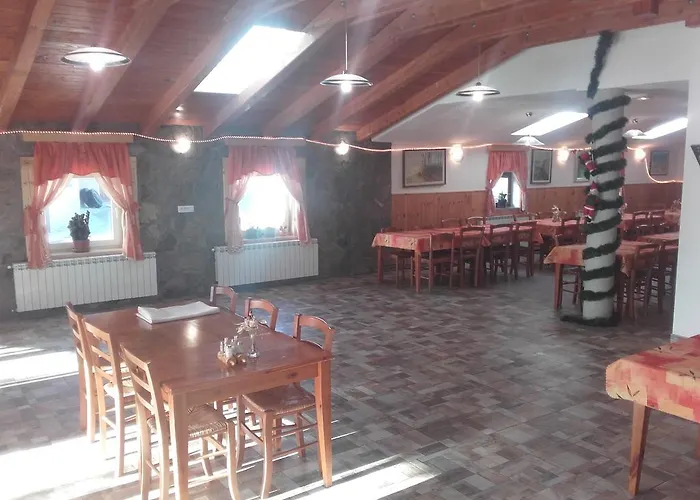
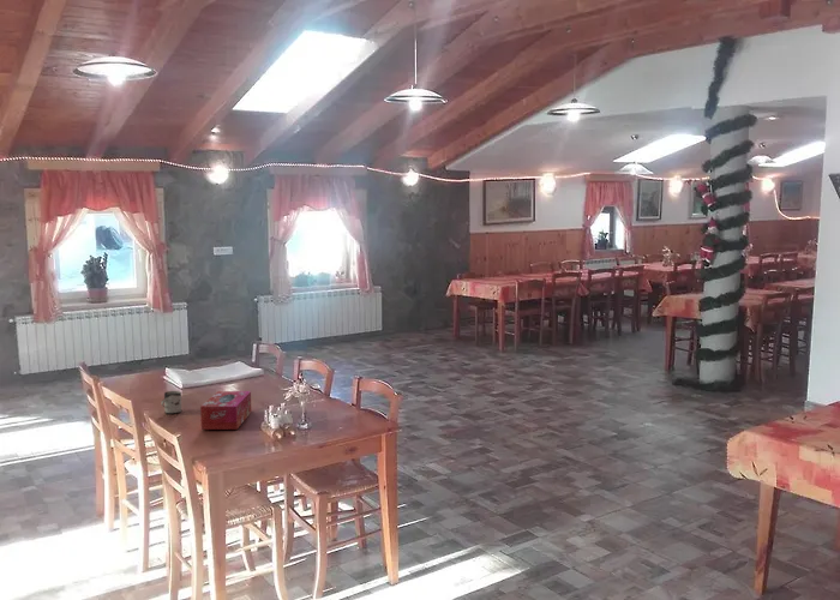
+ cup [160,390,182,415]
+ tissue box [199,390,252,431]
